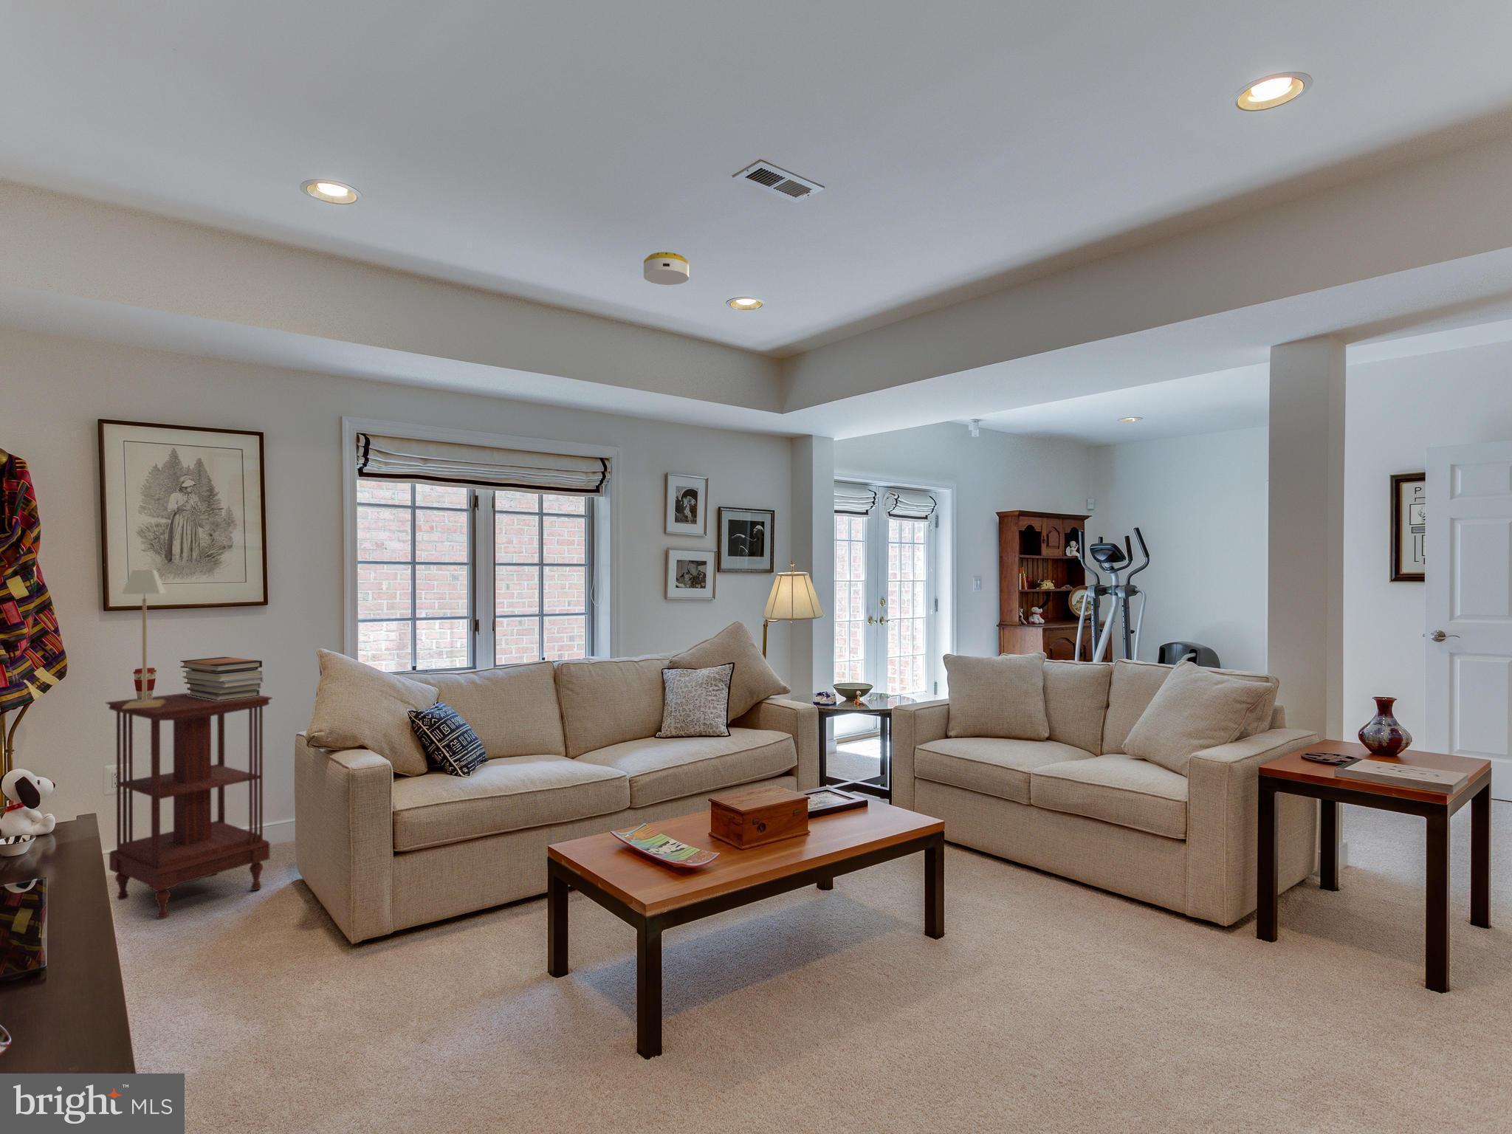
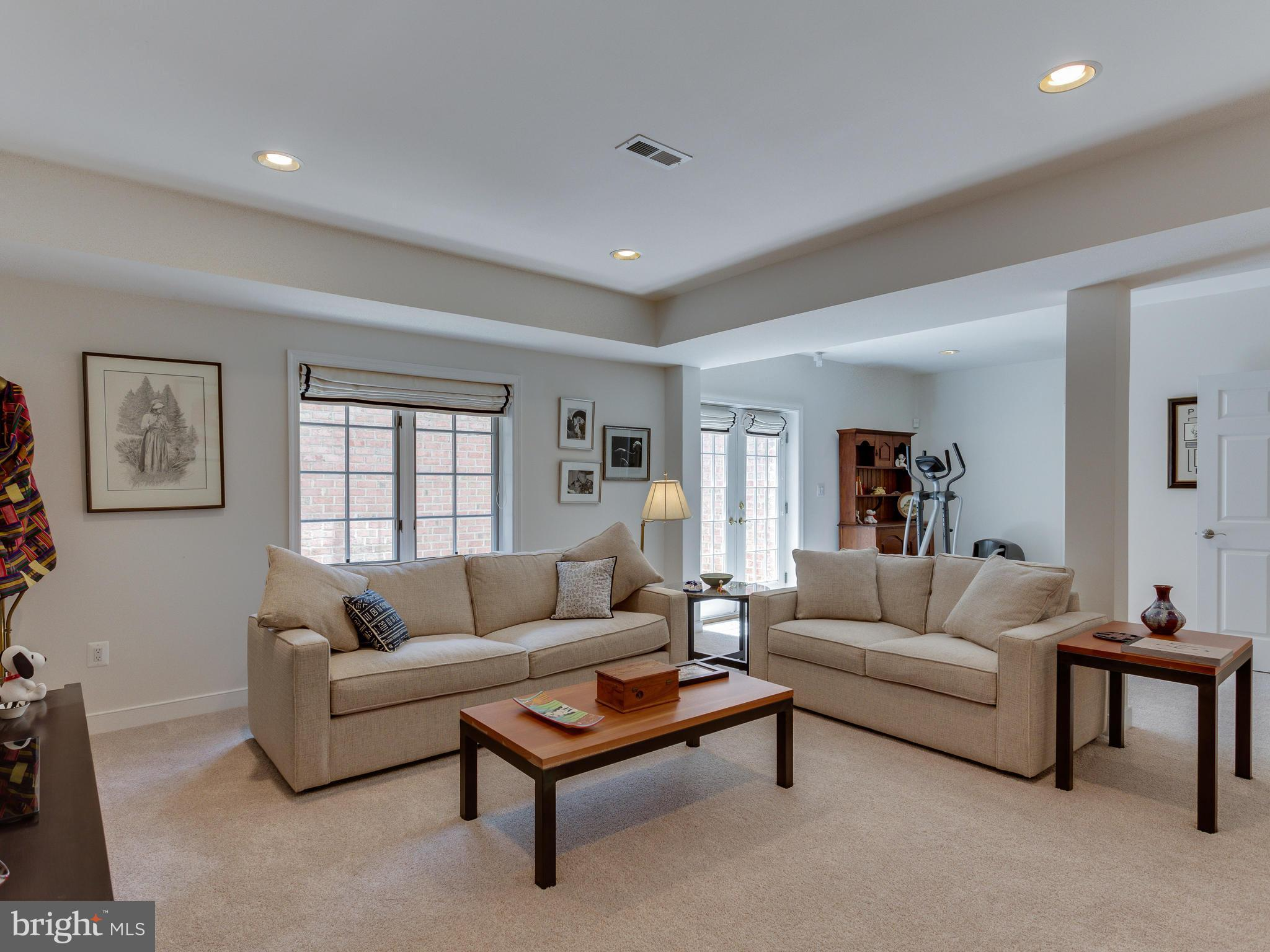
- book stack [180,656,264,700]
- side table [105,692,273,920]
- smoke detector [643,251,689,286]
- coffee cup [133,667,157,700]
- table lamp [121,569,167,709]
